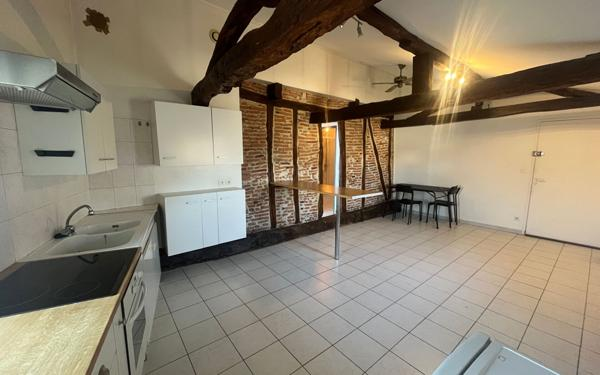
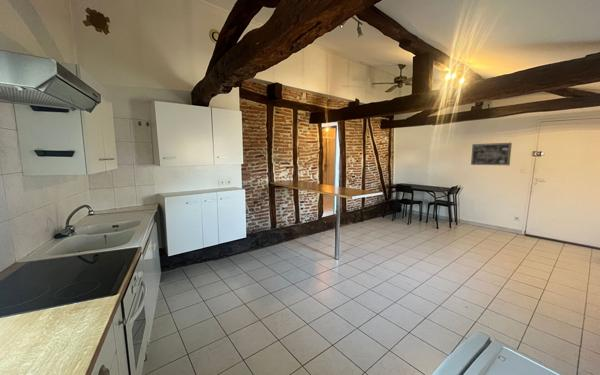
+ wall art [470,142,513,166]
